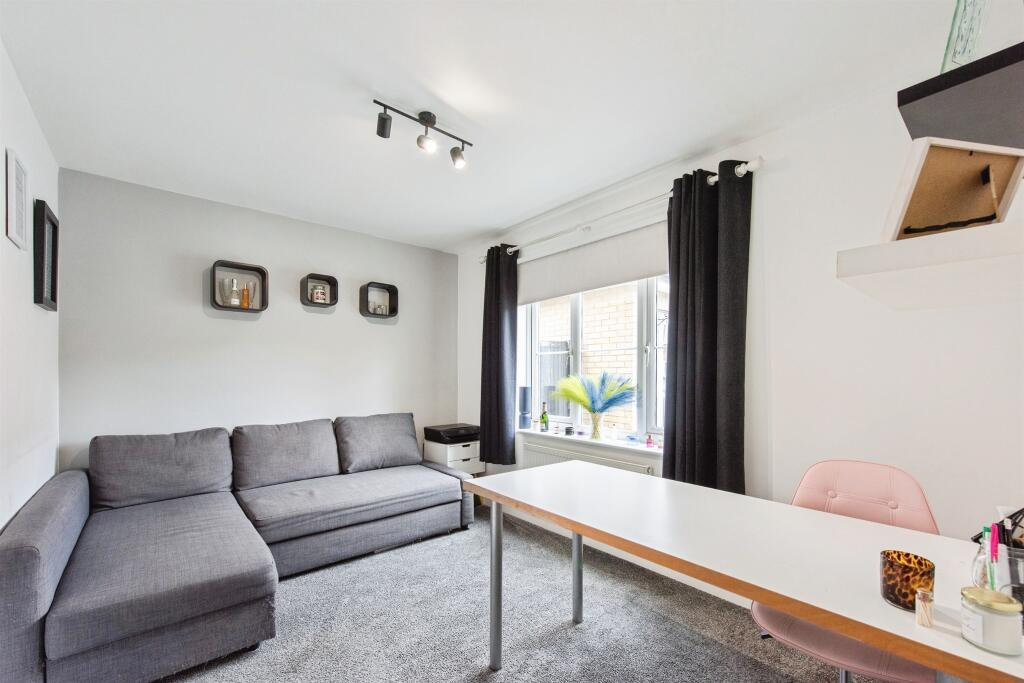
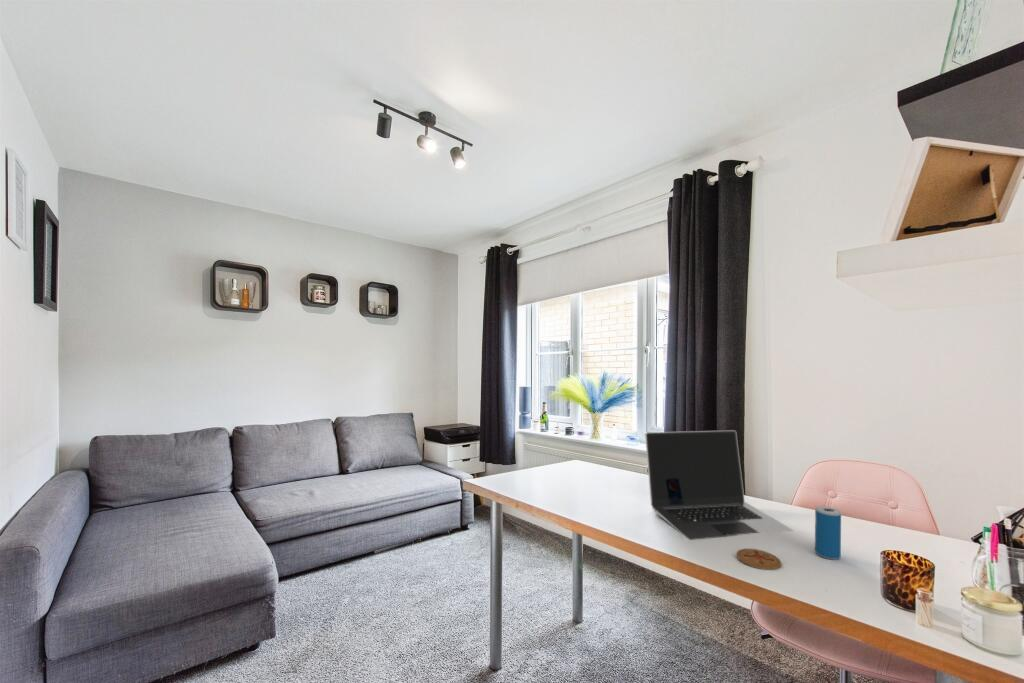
+ laptop [644,429,795,541]
+ beverage can [814,505,842,561]
+ coaster [736,548,782,571]
